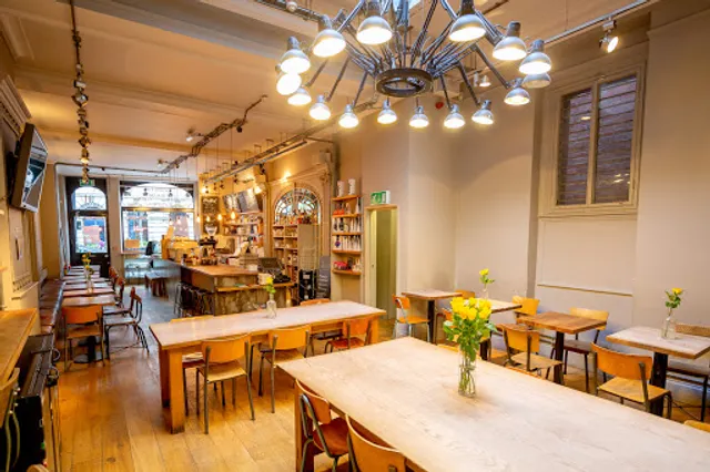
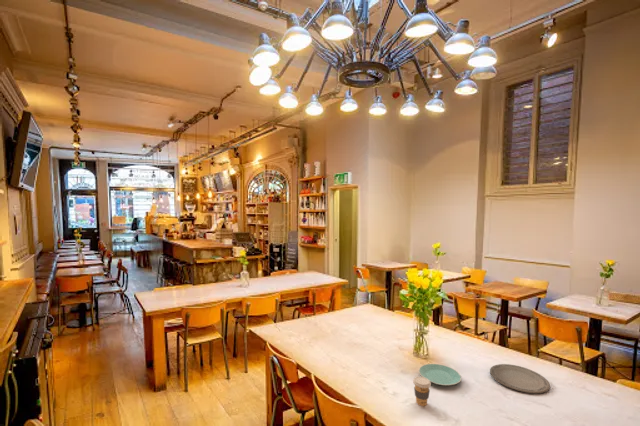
+ plate [418,363,462,387]
+ coffee cup [412,376,432,407]
+ plate [489,363,551,394]
